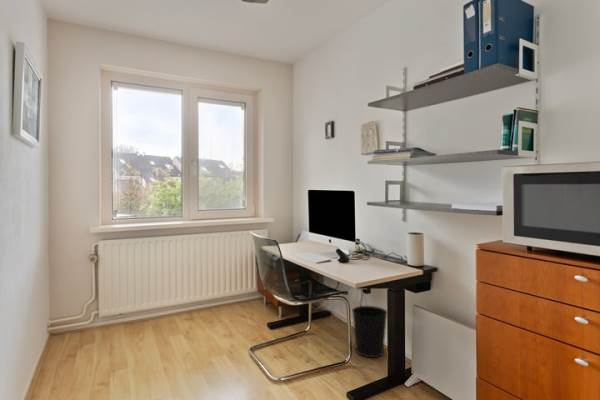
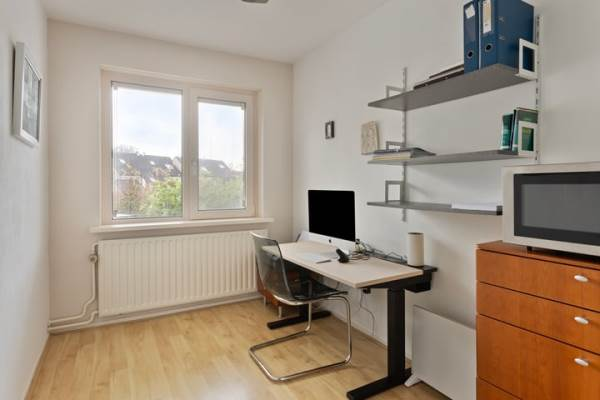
- wastebasket [351,305,388,358]
